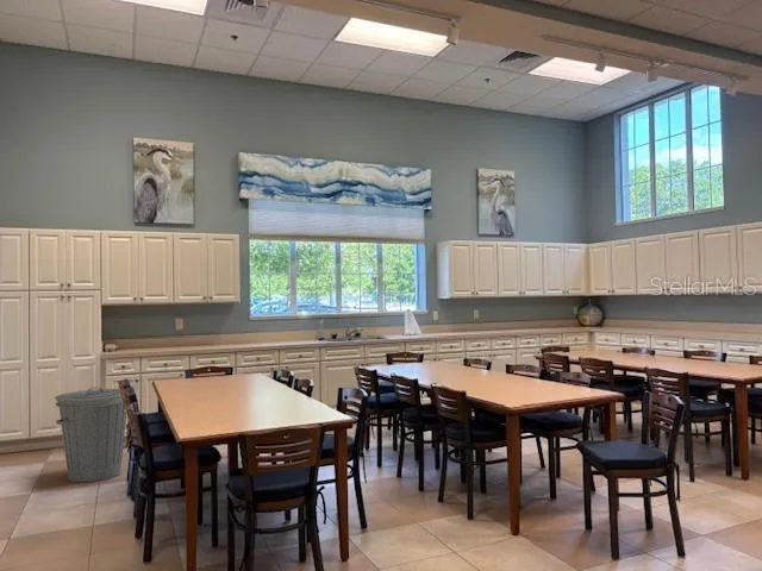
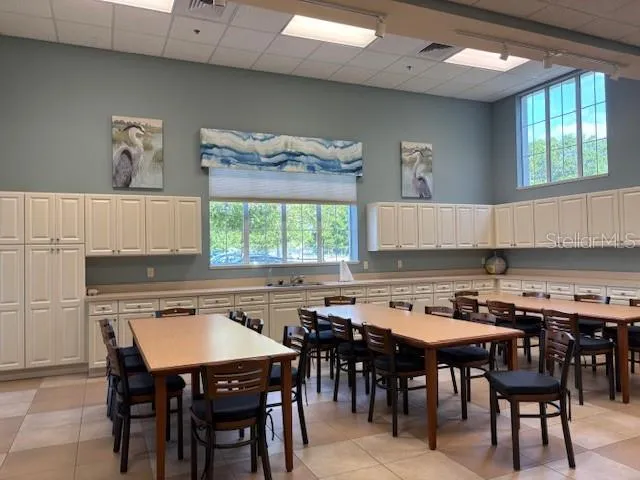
- trash can [54,387,127,483]
